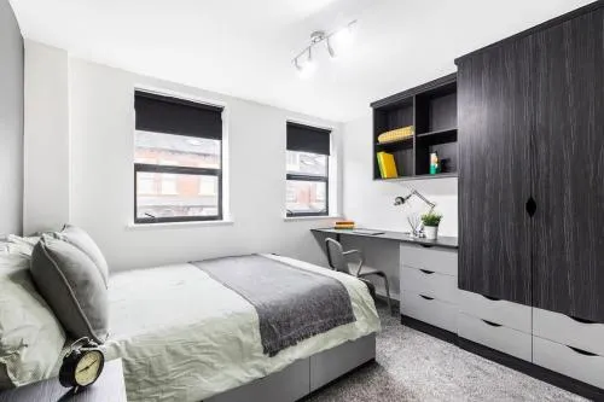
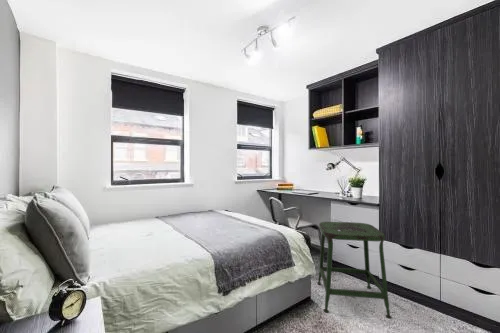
+ stool [316,221,392,319]
